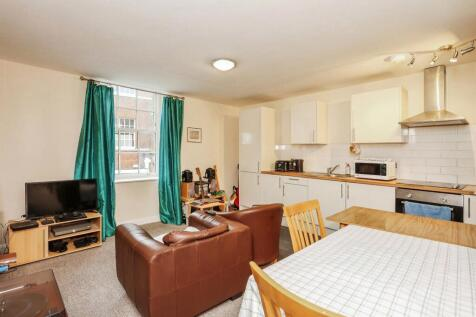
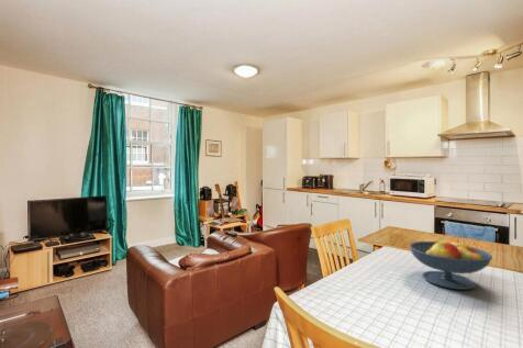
+ fruit bowl [408,239,493,291]
